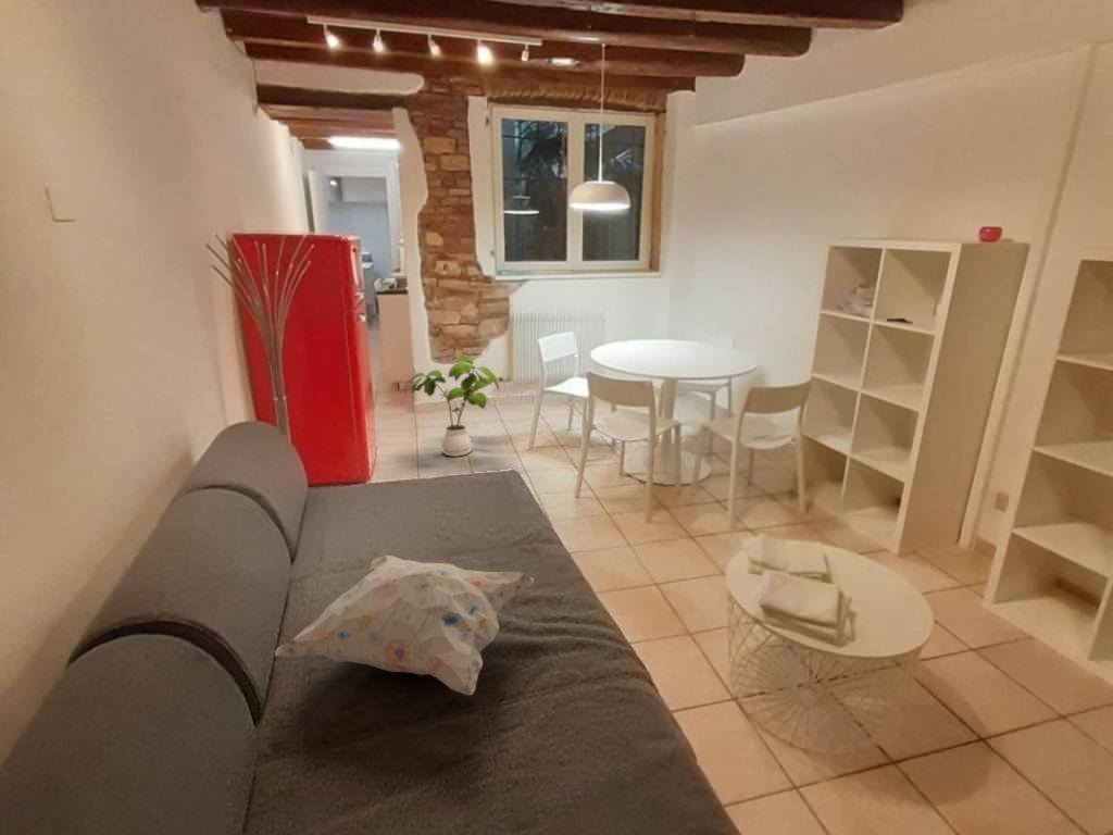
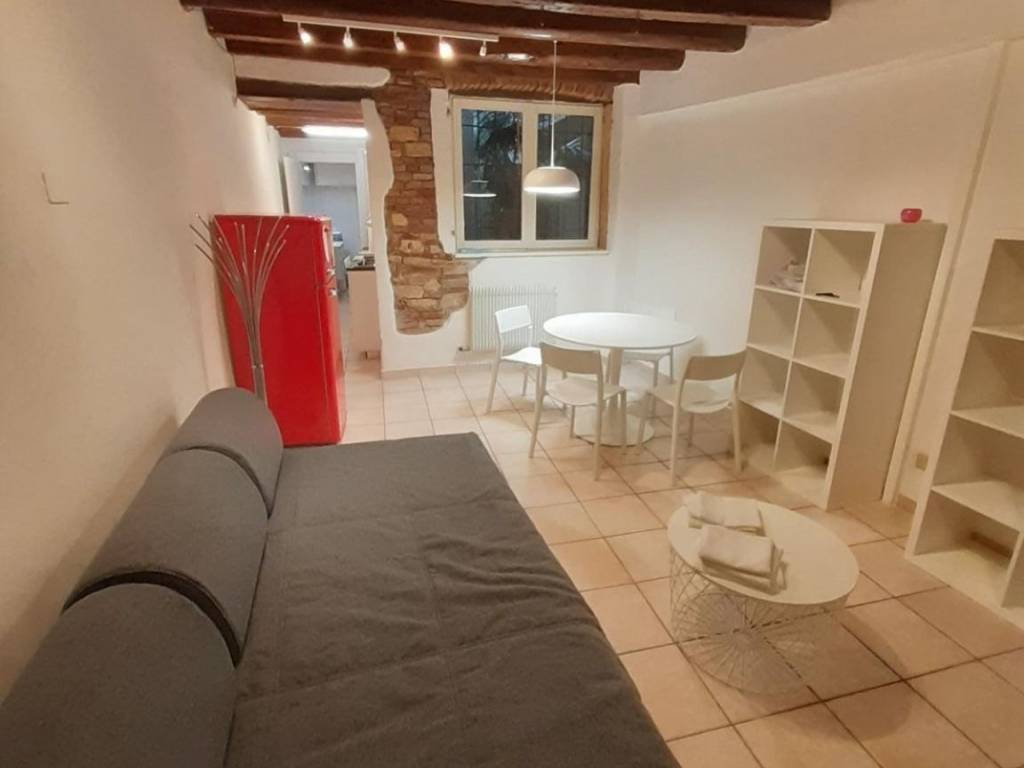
- decorative pillow [274,554,535,697]
- house plant [404,353,501,458]
